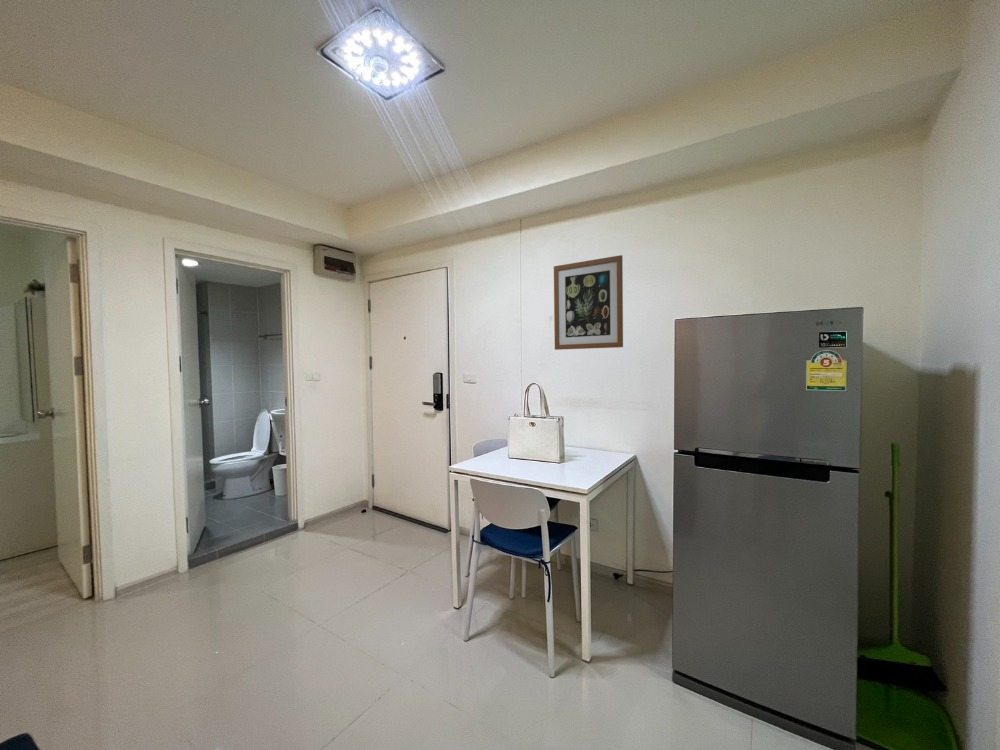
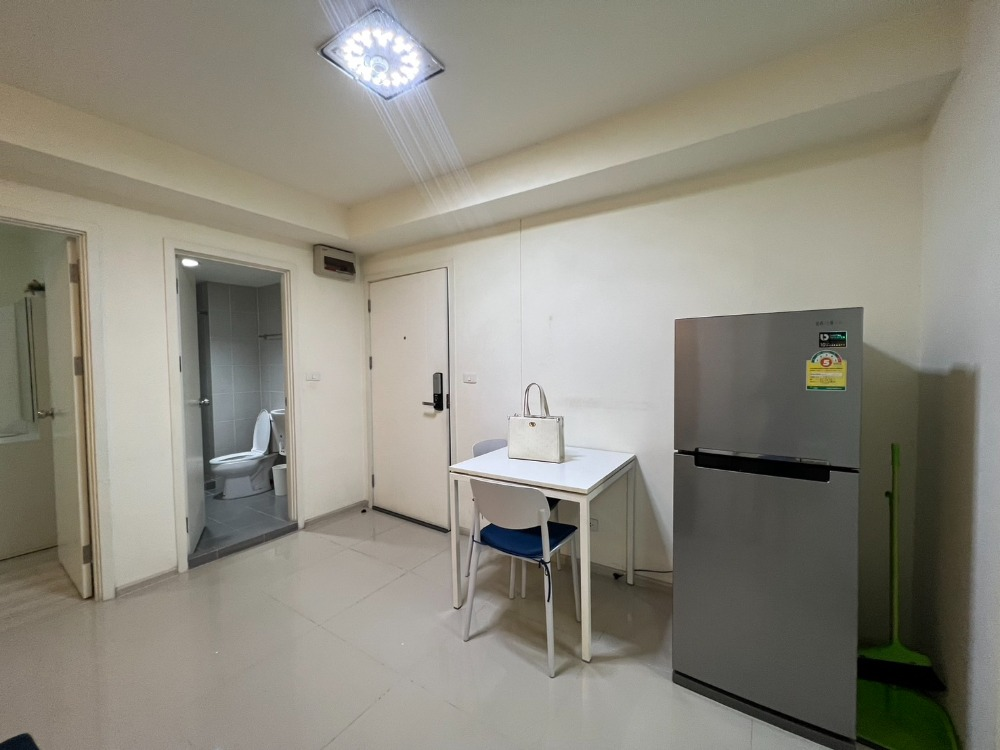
- wall art [553,254,624,351]
